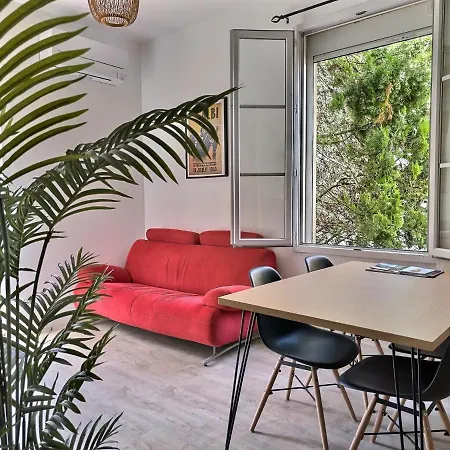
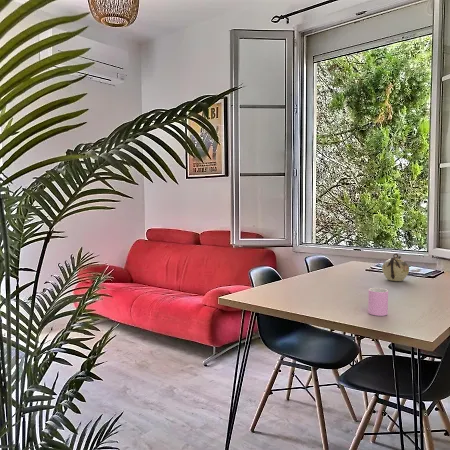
+ teapot [381,252,410,282]
+ cup [367,287,389,317]
